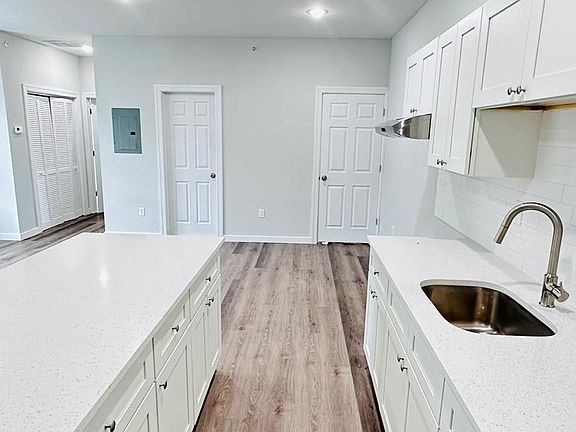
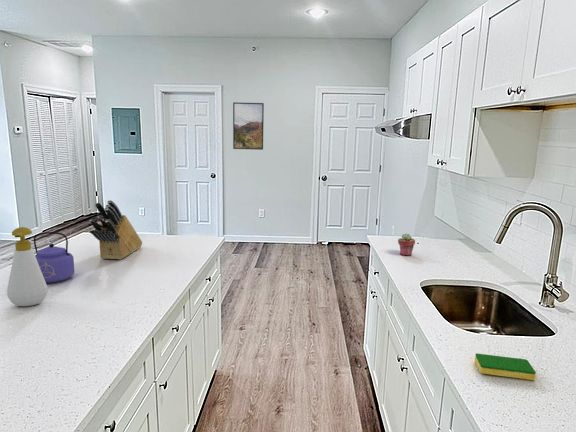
+ knife block [88,199,143,261]
+ dish sponge [474,353,537,381]
+ soap bottle [6,226,49,307]
+ kettle [33,231,75,284]
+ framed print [232,102,265,151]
+ potted succulent [397,233,416,257]
